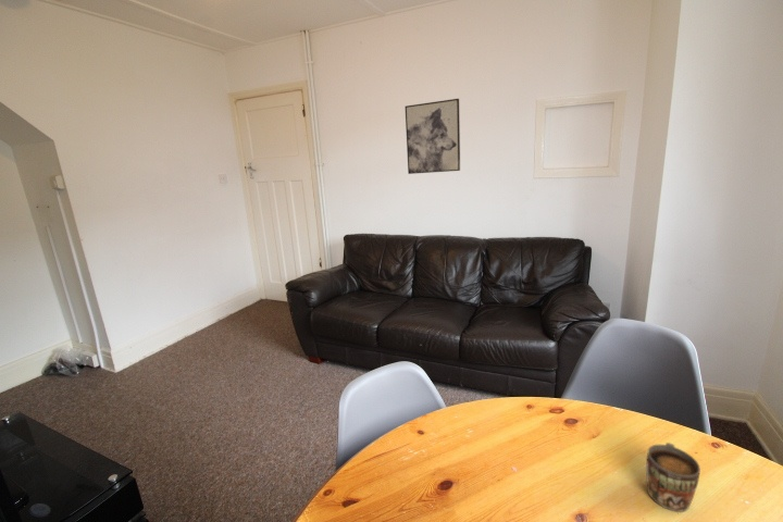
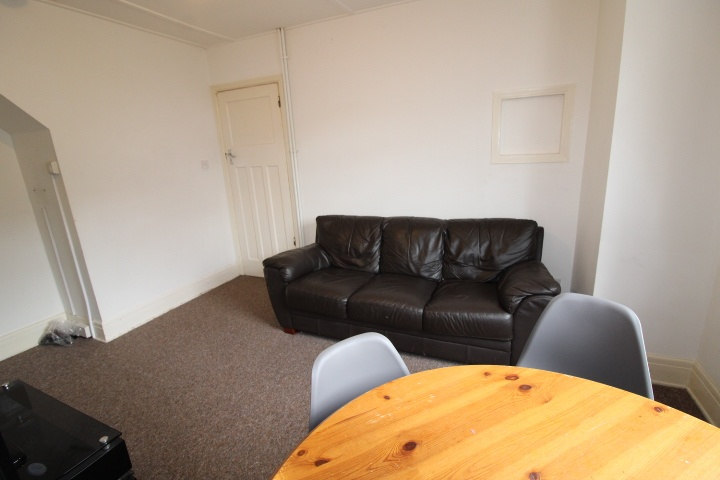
- wall art [405,98,461,175]
- mug [645,442,701,513]
